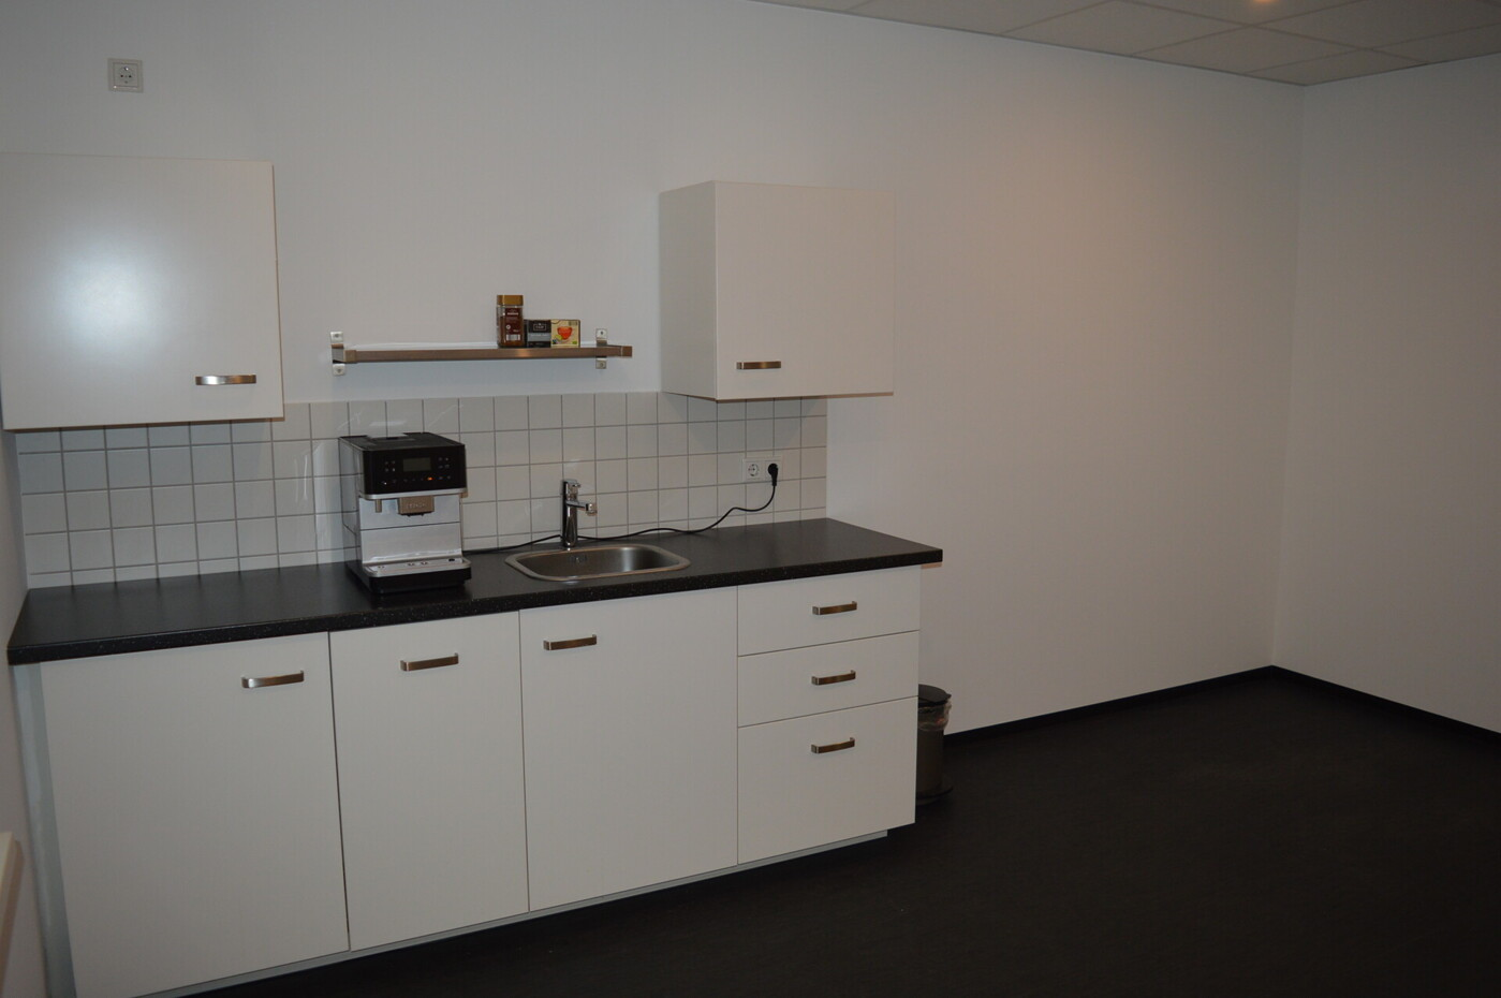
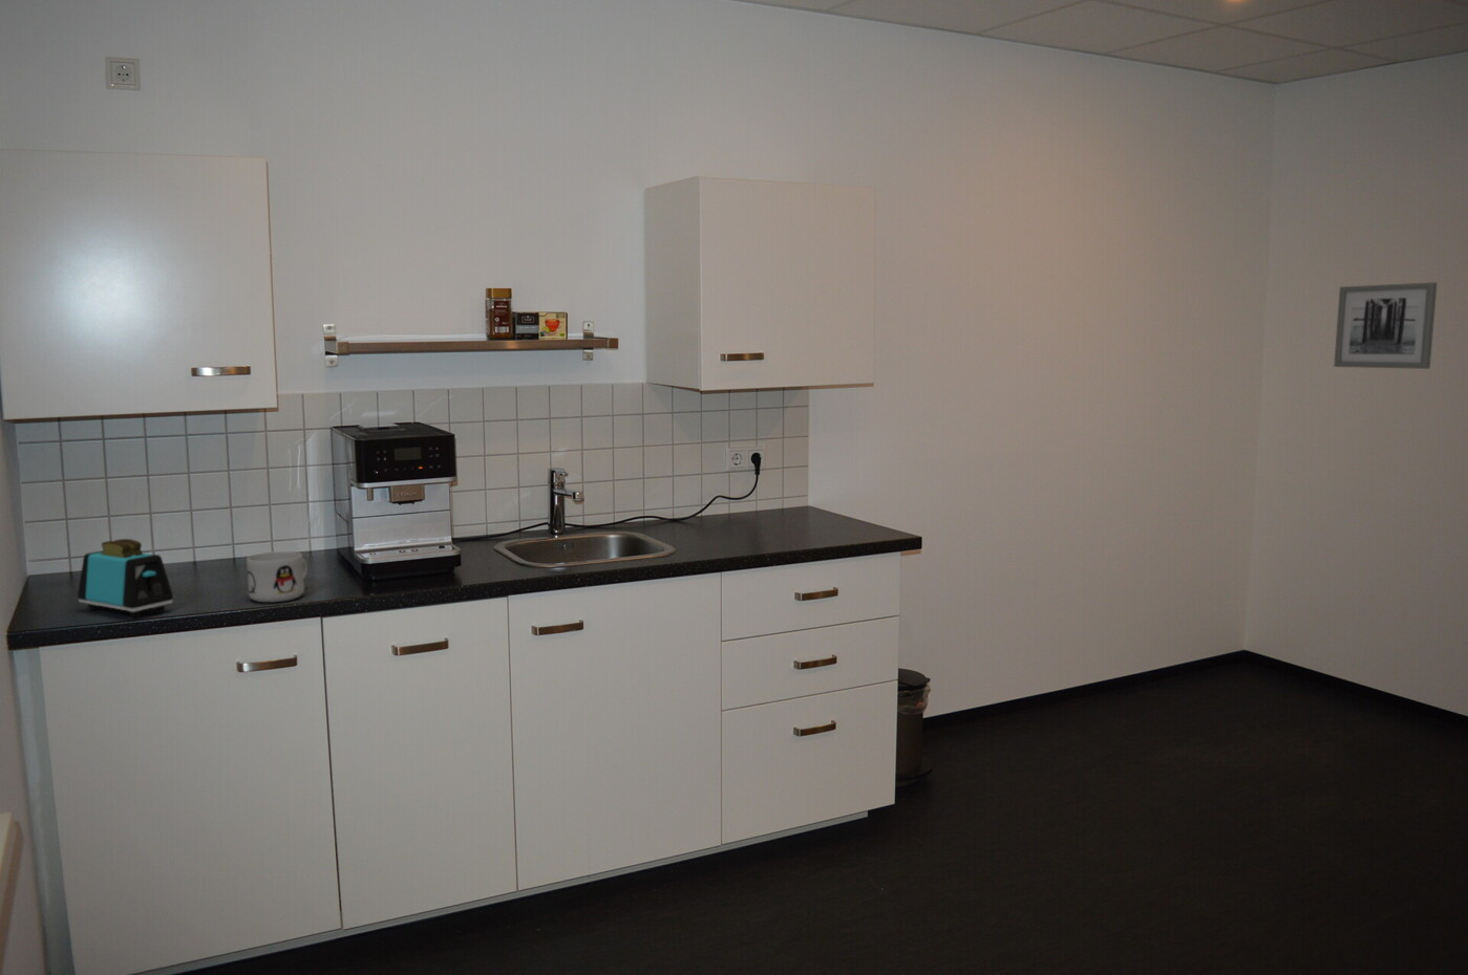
+ wall art [1333,281,1439,370]
+ toaster [76,538,174,618]
+ mug [245,551,308,603]
